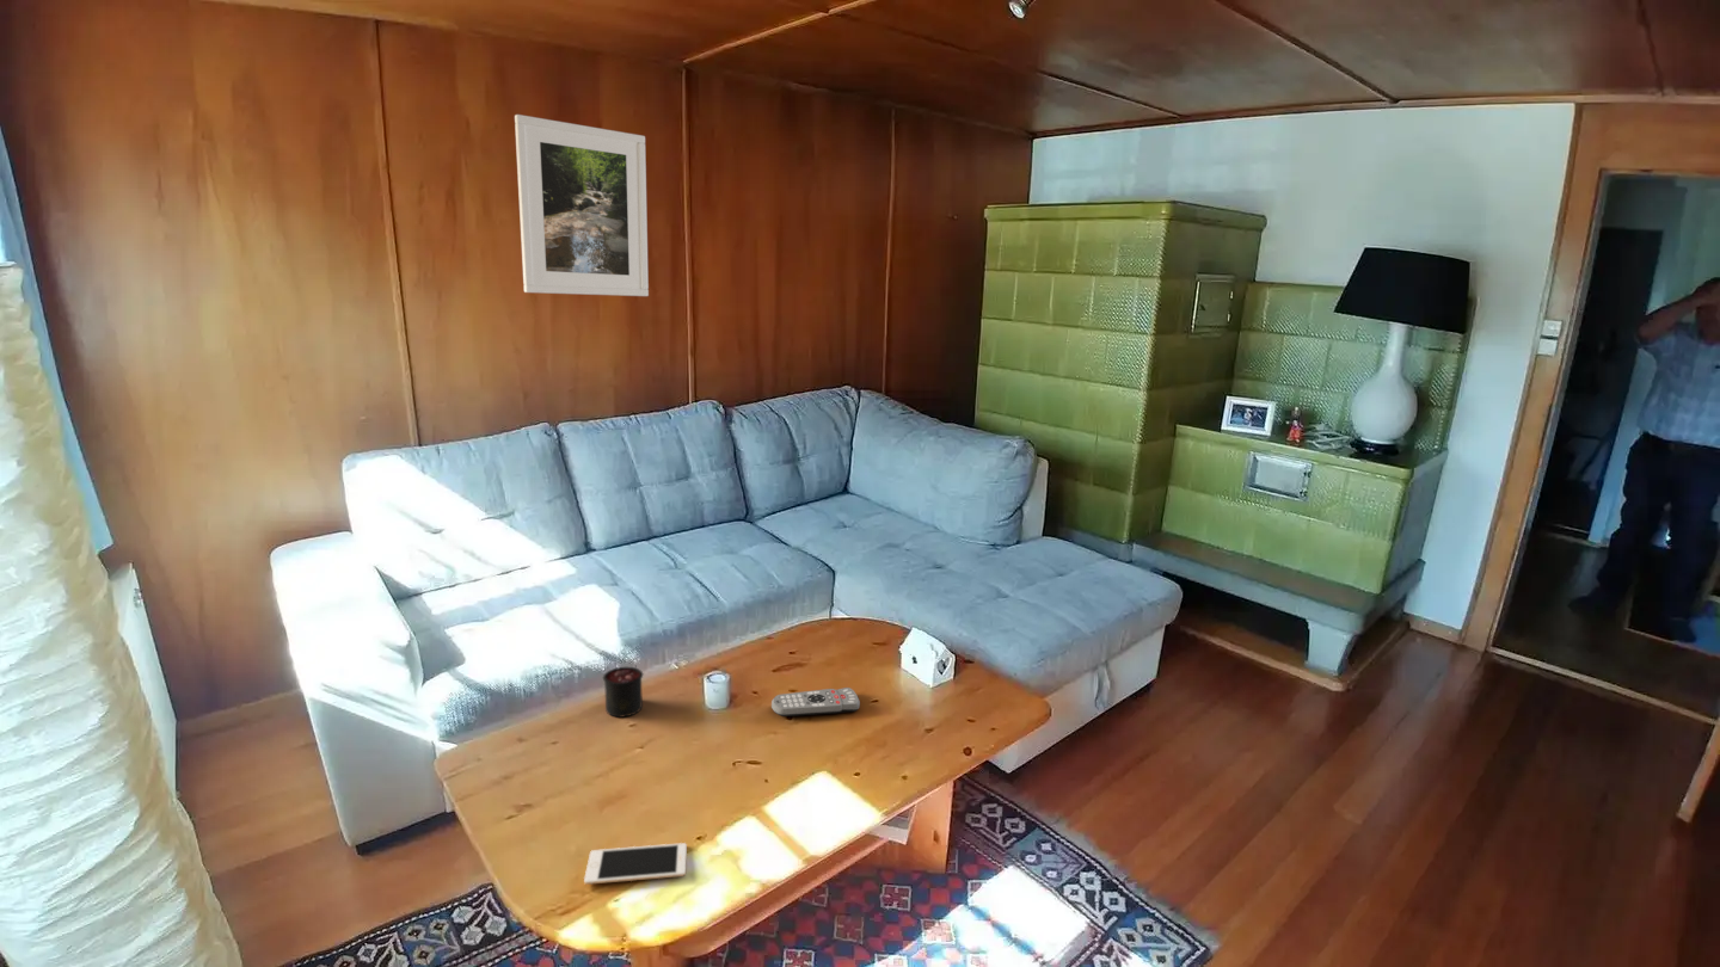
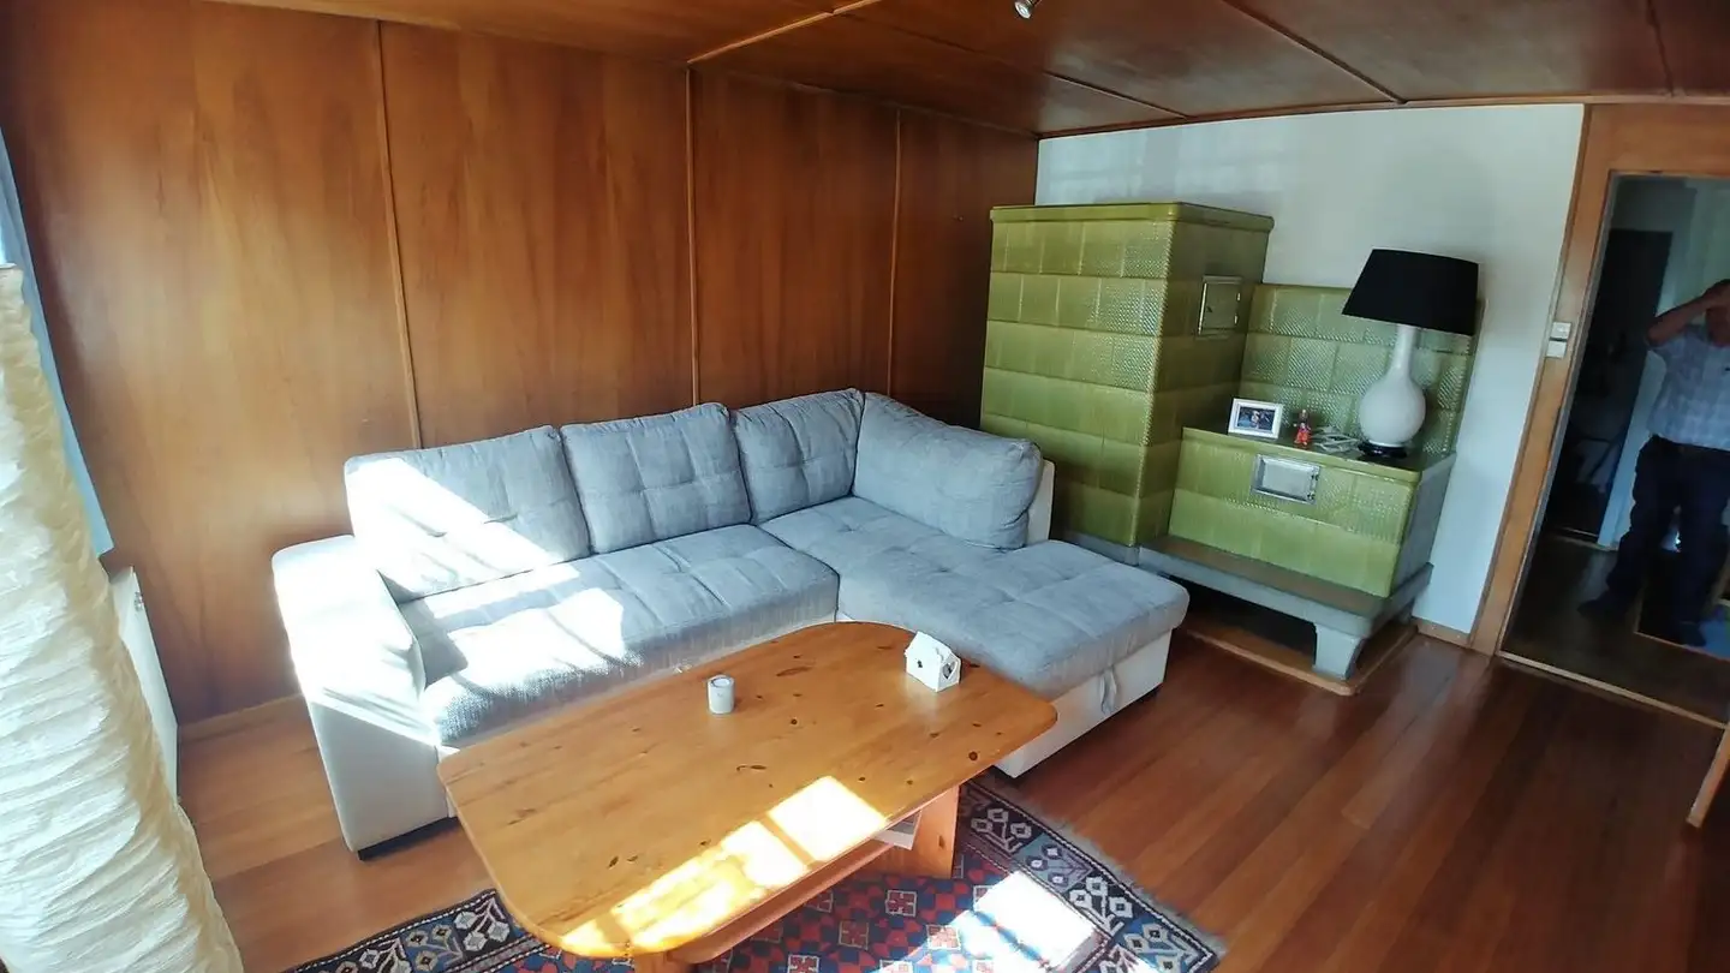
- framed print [514,113,650,297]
- cell phone [583,842,688,886]
- remote control [770,686,861,717]
- candle [602,655,644,719]
